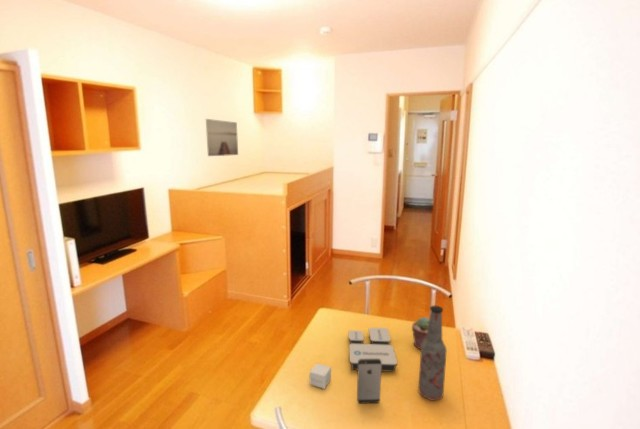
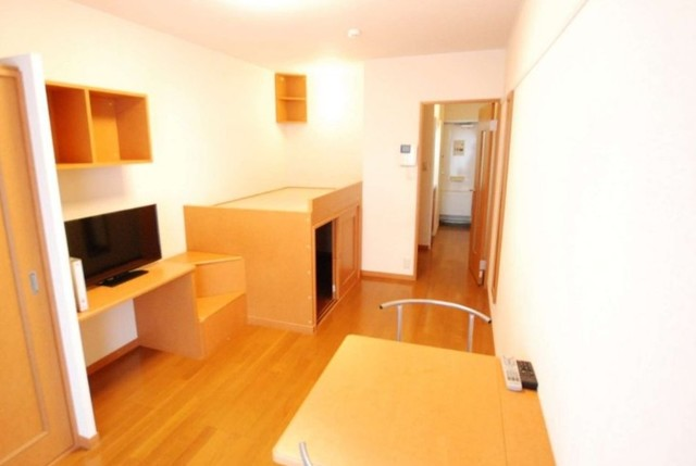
- potted succulent [411,316,430,350]
- desk organizer [348,327,398,373]
- smartphone [356,359,382,404]
- wall art [205,118,239,157]
- small box [309,362,332,390]
- bottle [417,305,448,401]
